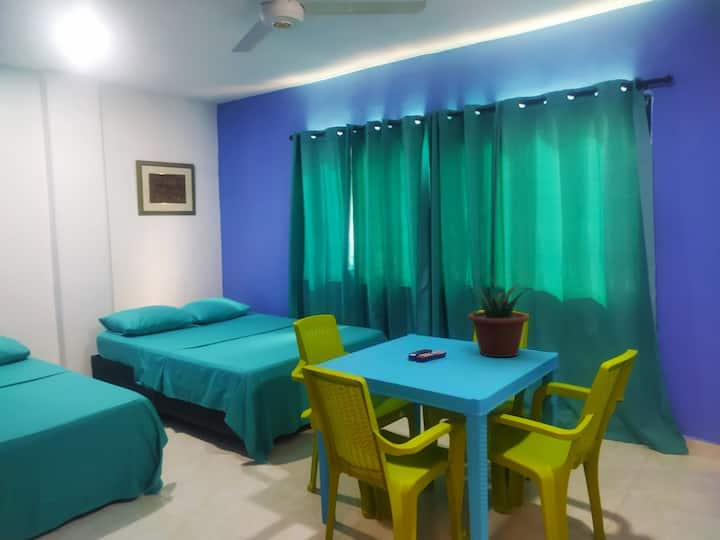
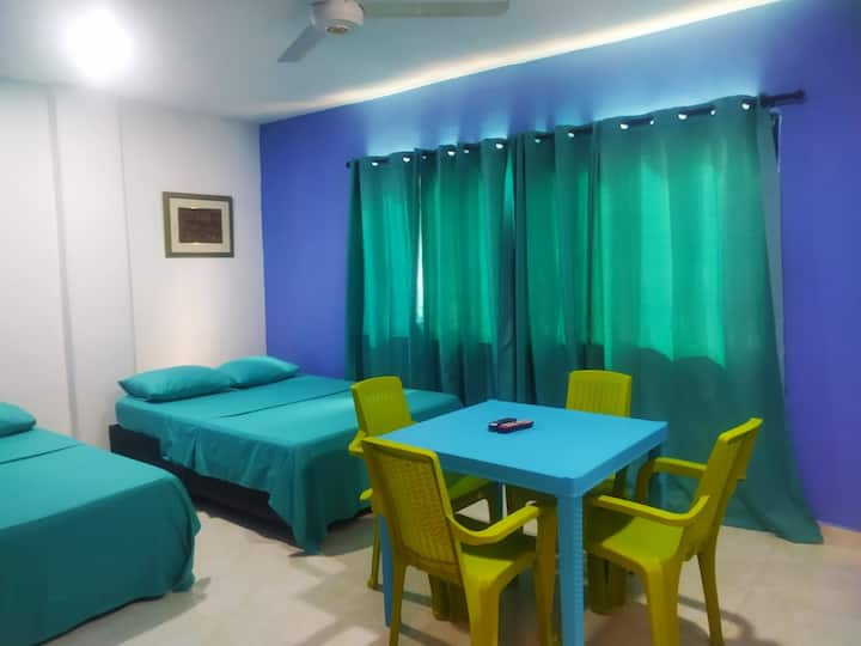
- potted plant [459,283,536,358]
